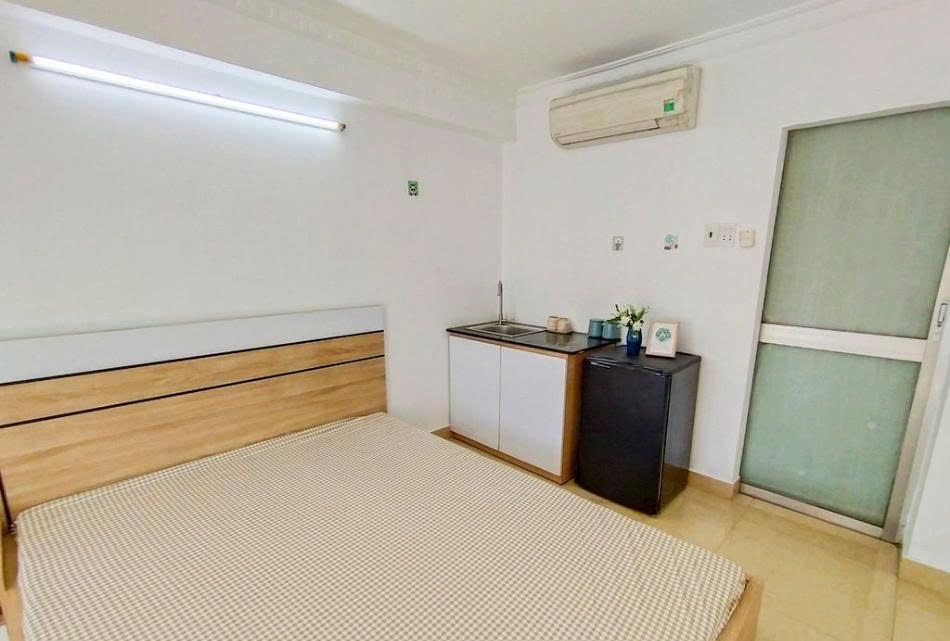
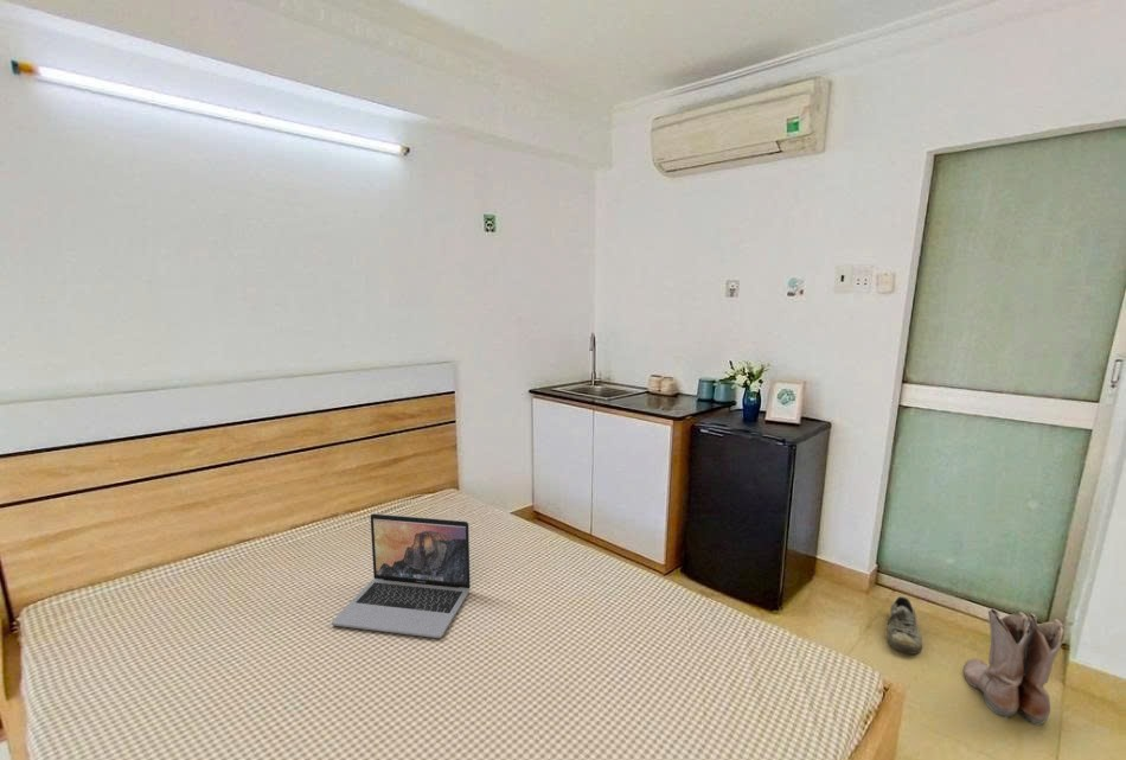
+ boots [962,607,1067,726]
+ shoe [885,595,923,656]
+ laptop [331,512,472,639]
